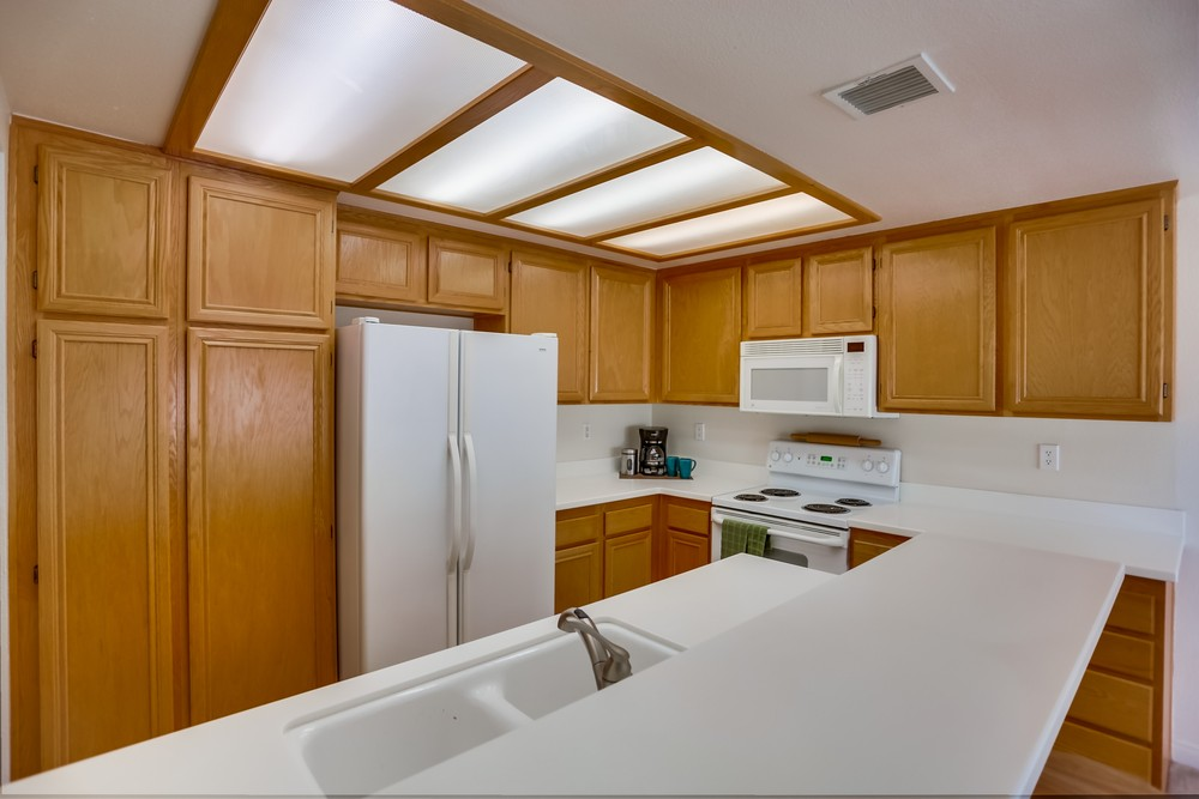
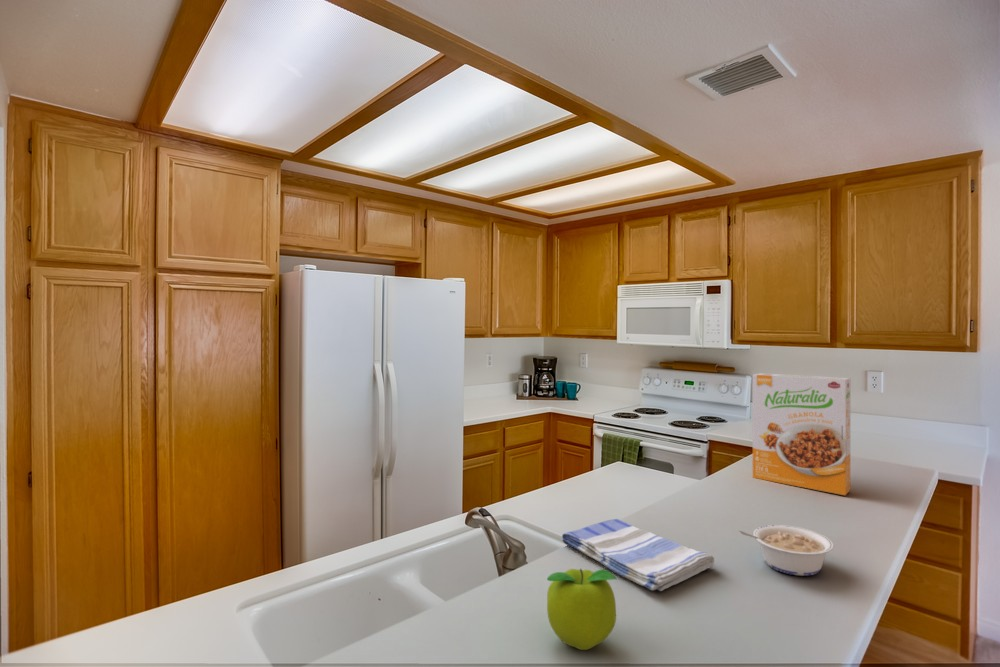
+ fruit [546,568,618,651]
+ dish towel [561,518,715,592]
+ legume [738,524,835,577]
+ cereal box [752,372,851,496]
